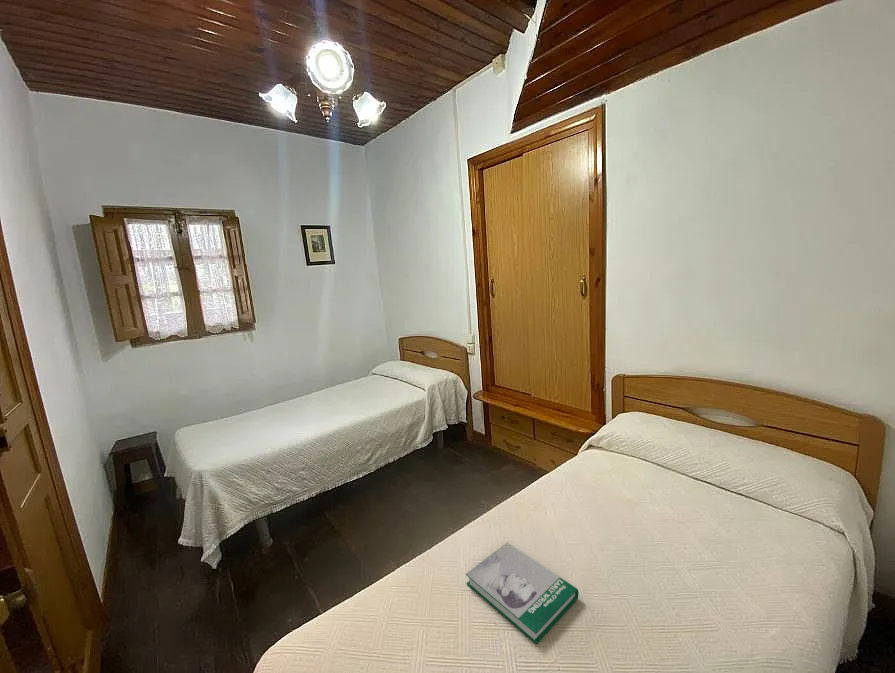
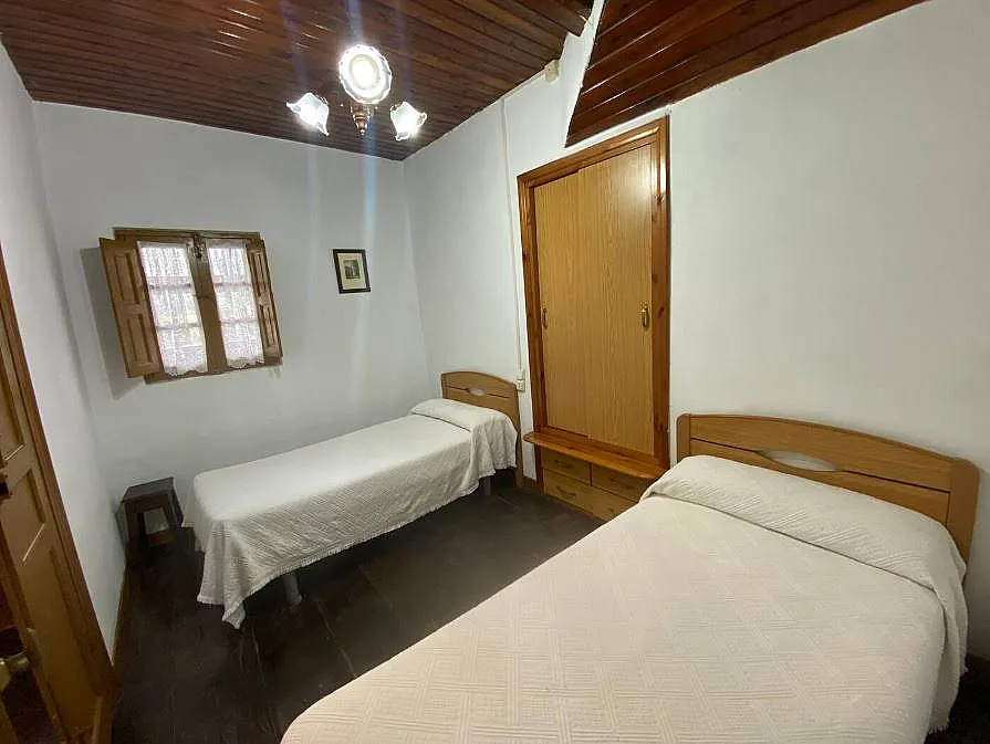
- book [465,542,580,645]
